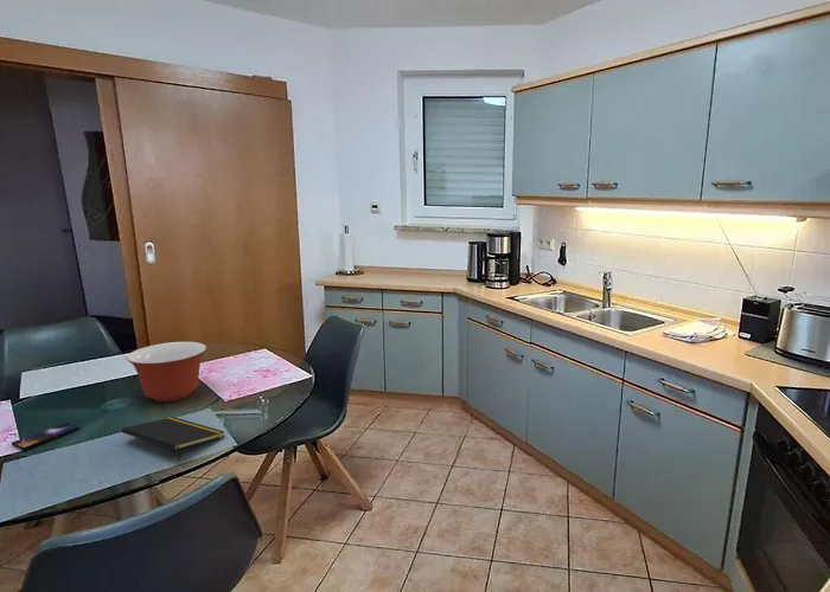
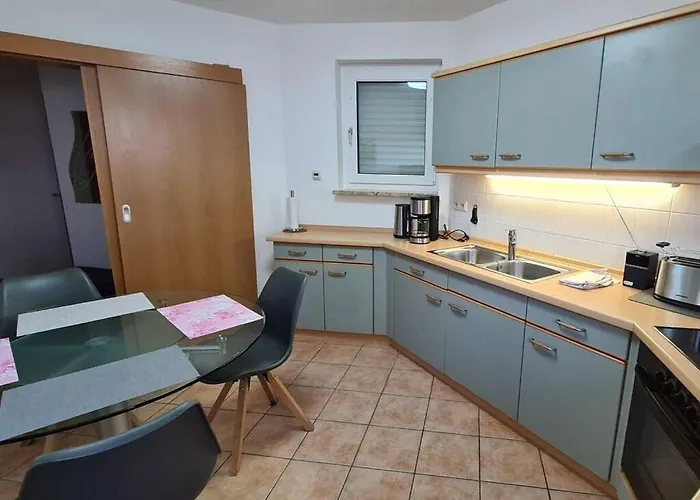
- smartphone [9,422,81,451]
- mixing bowl [126,341,208,403]
- notepad [121,416,225,463]
